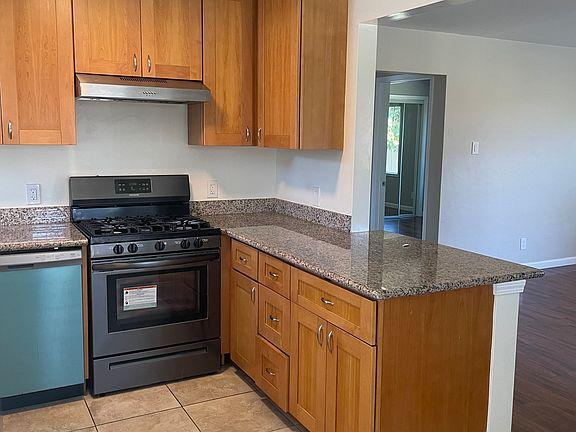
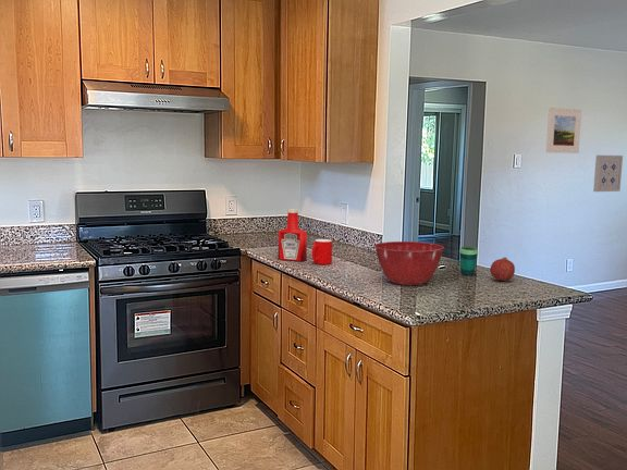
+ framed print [545,107,582,154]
+ wall art [592,154,624,193]
+ cup [310,238,333,265]
+ fruit [489,257,516,282]
+ mixing bowl [373,240,445,286]
+ cup [458,246,479,276]
+ soap bottle [276,208,308,262]
